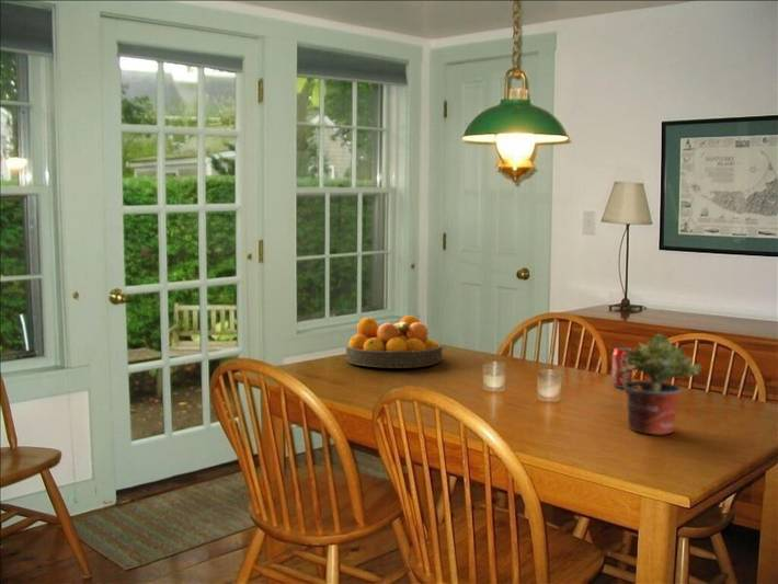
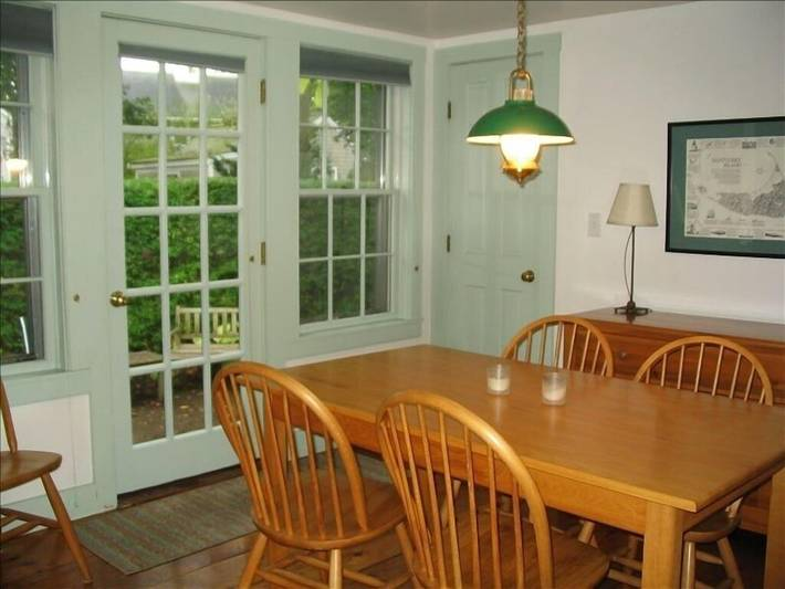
- beverage can [610,346,633,389]
- fruit bowl [345,314,444,369]
- potted plant [618,333,702,436]
